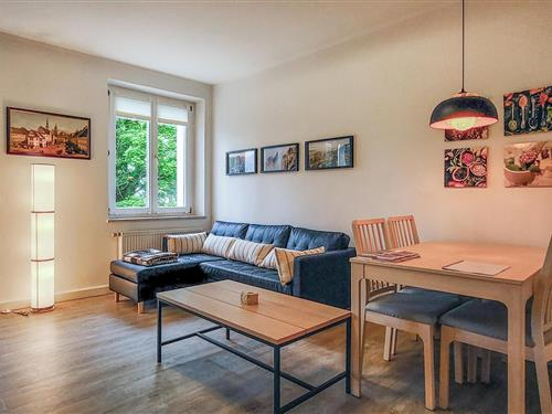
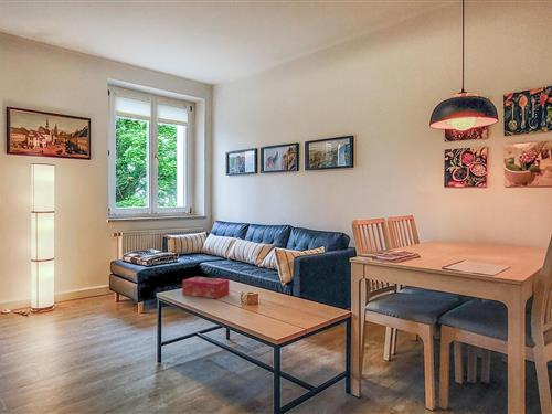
+ tissue box [181,276,230,299]
